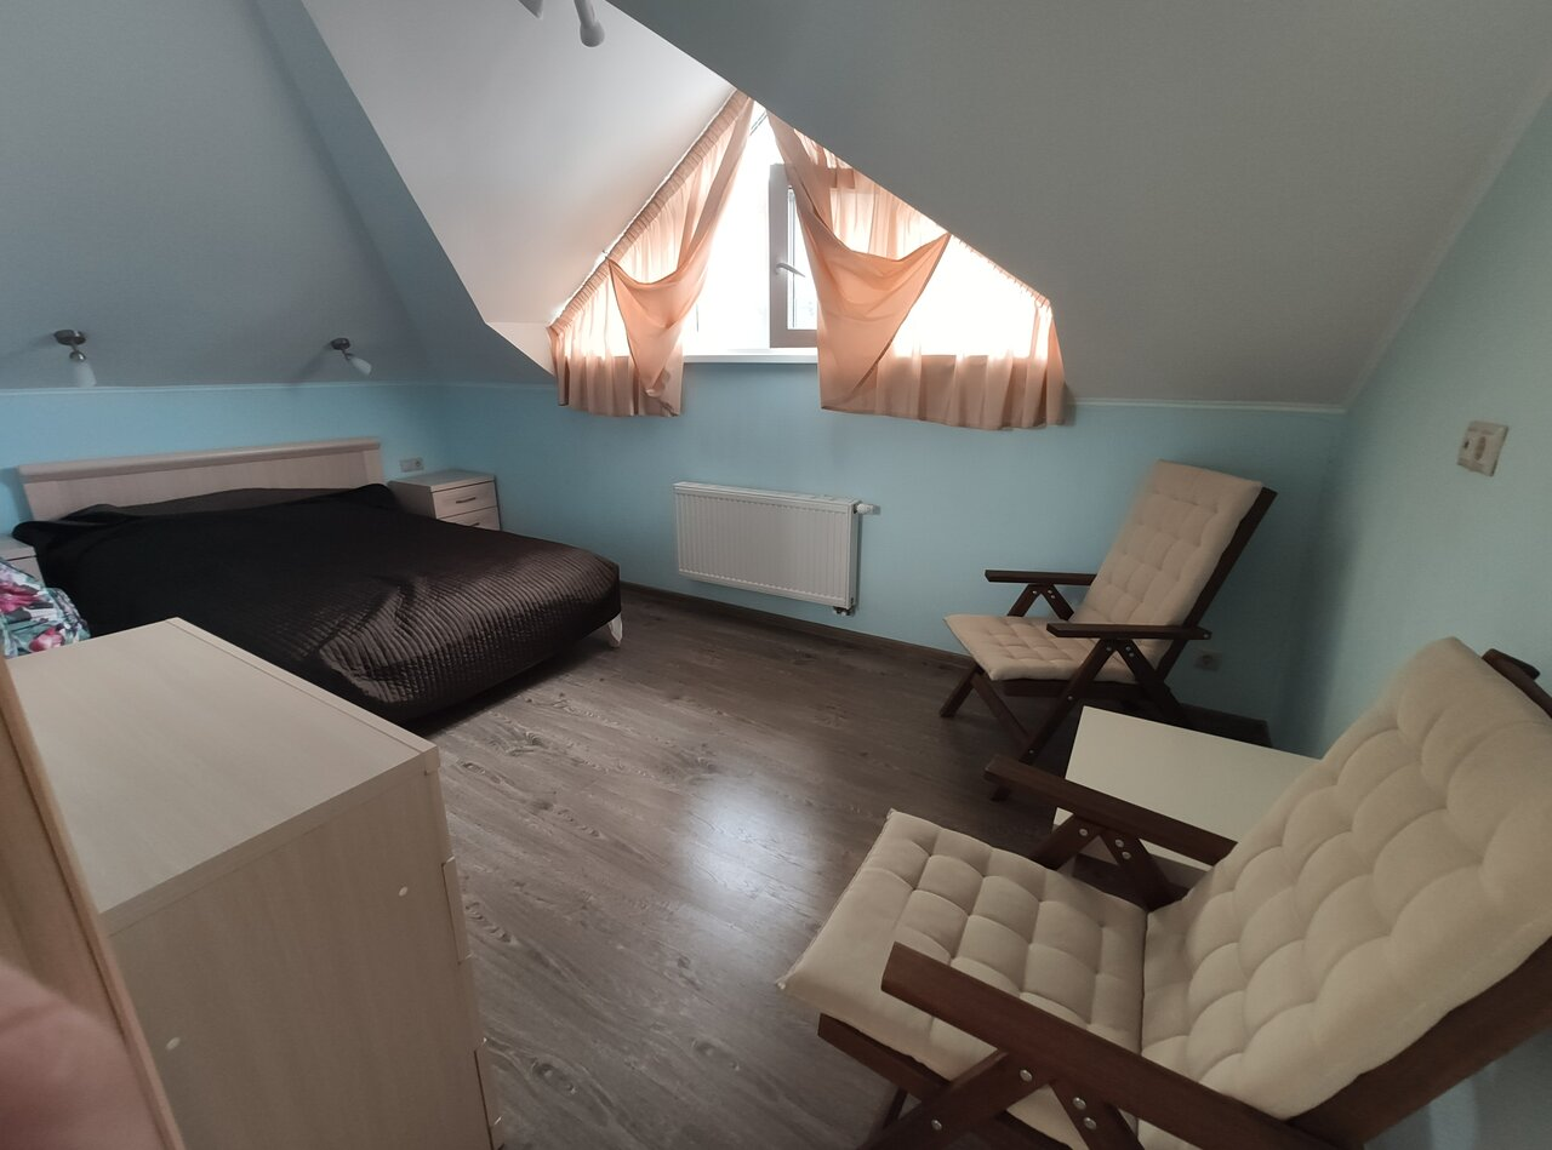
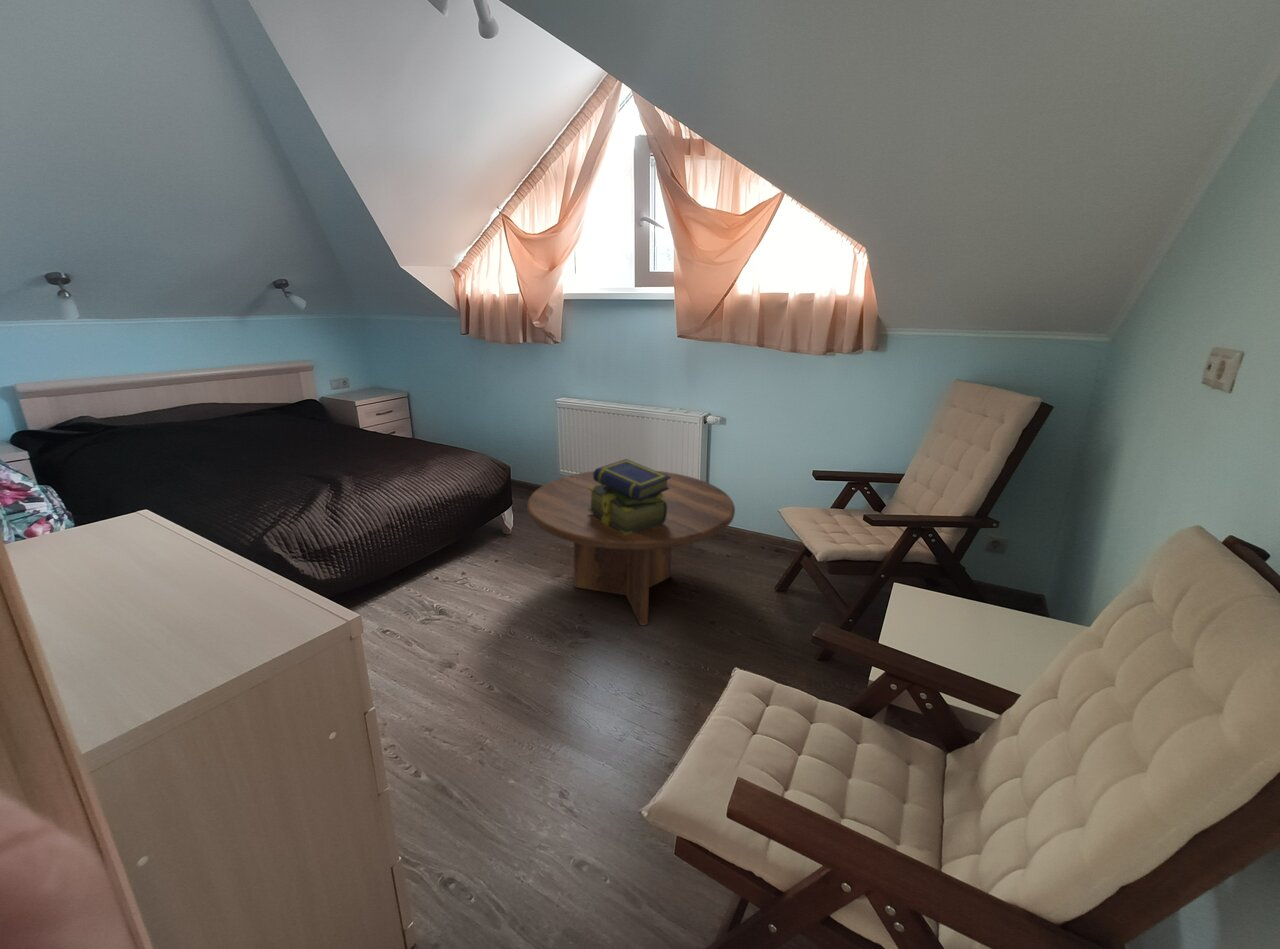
+ coffee table [526,470,736,627]
+ stack of books [588,458,670,535]
